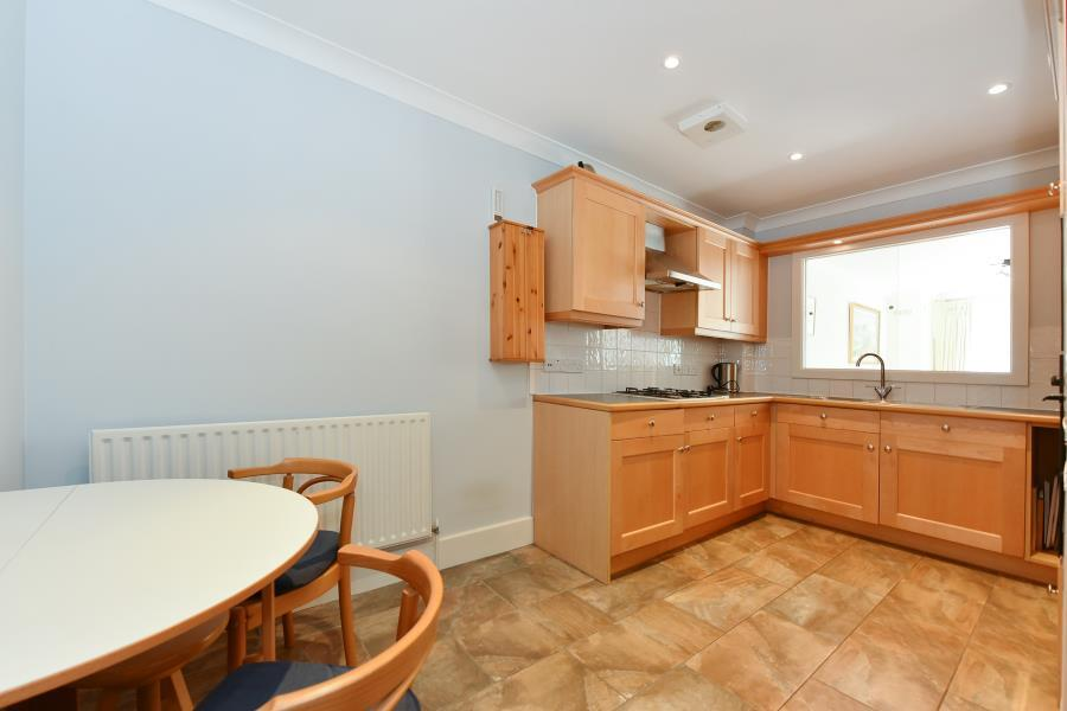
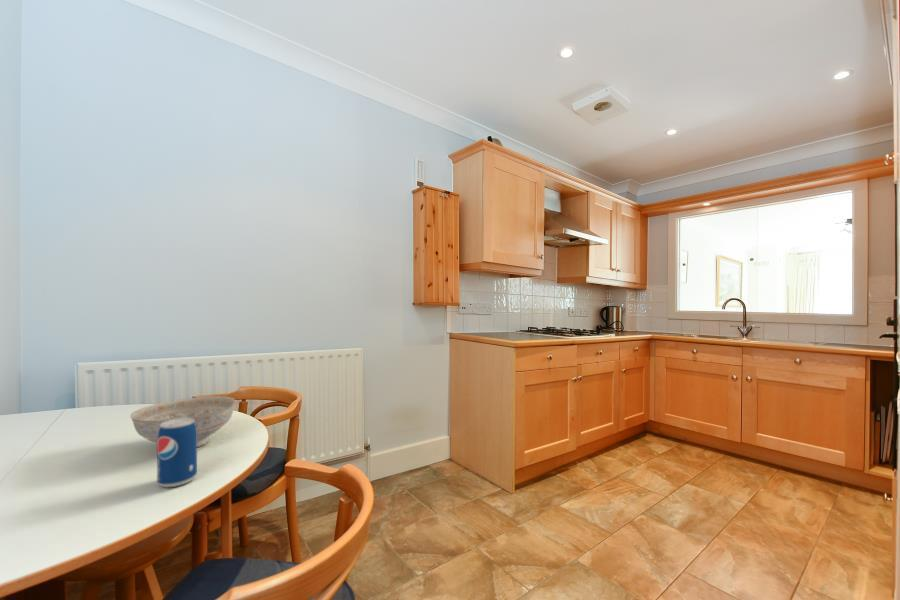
+ decorative bowl [129,395,237,448]
+ beverage can [156,418,198,488]
